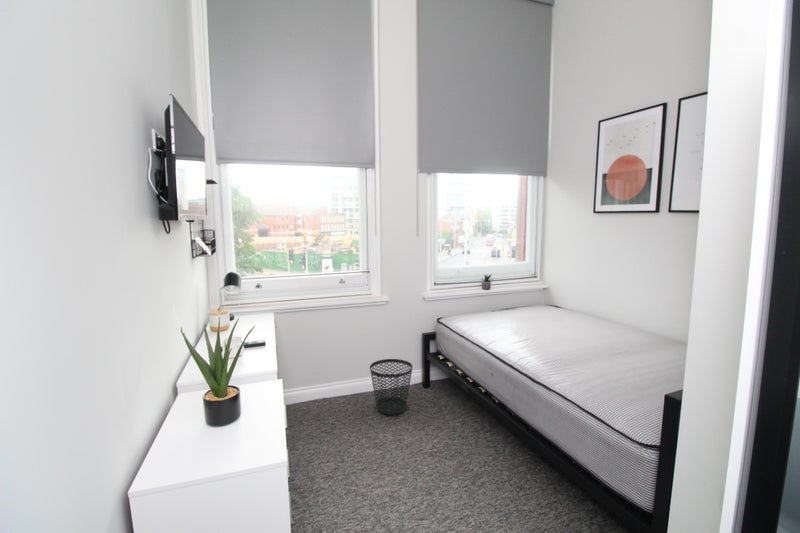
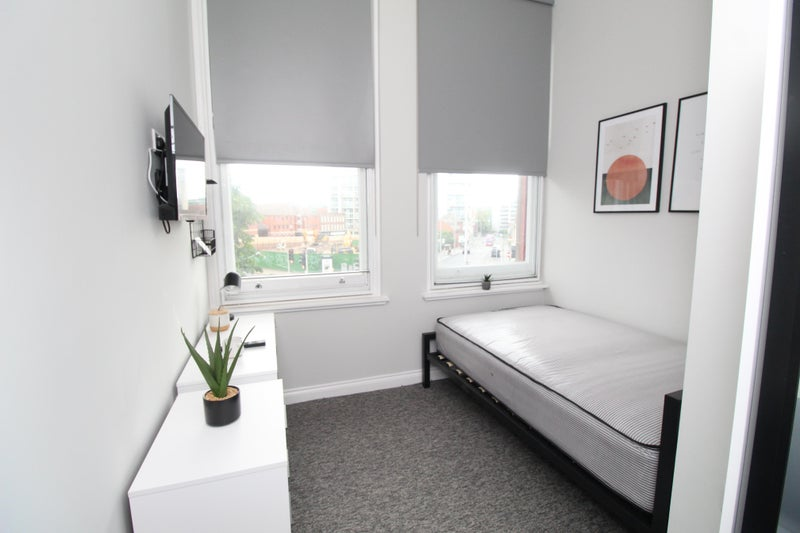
- wastebasket [369,358,413,416]
